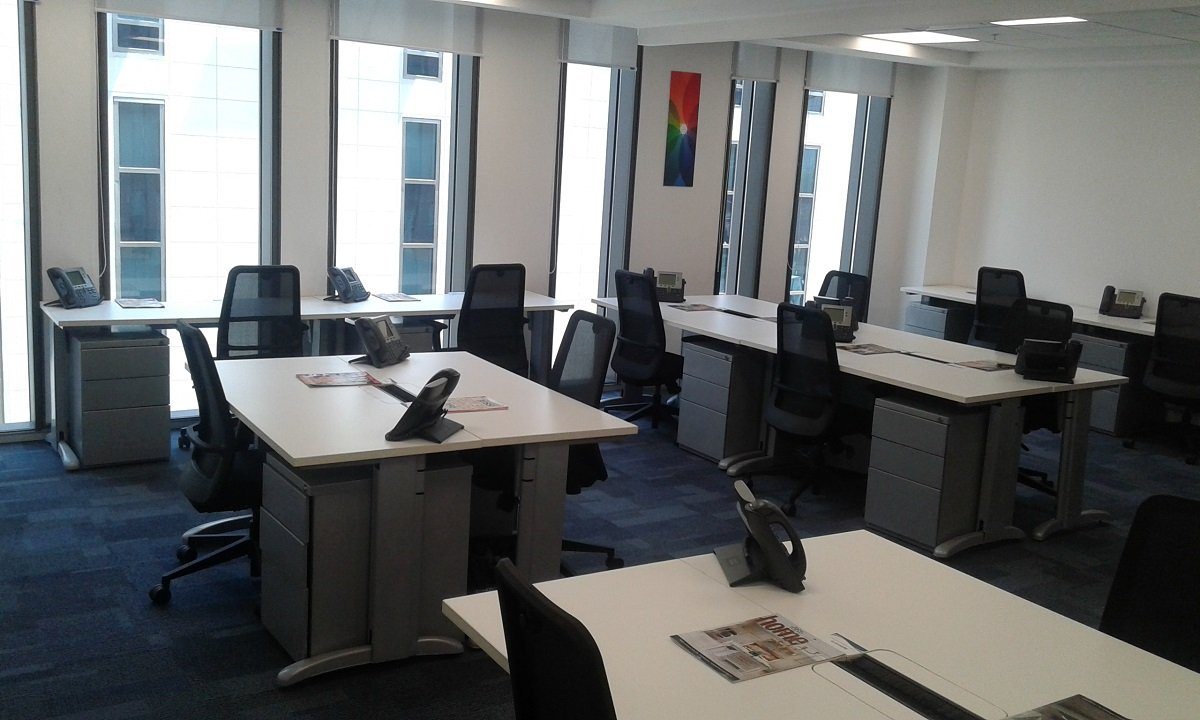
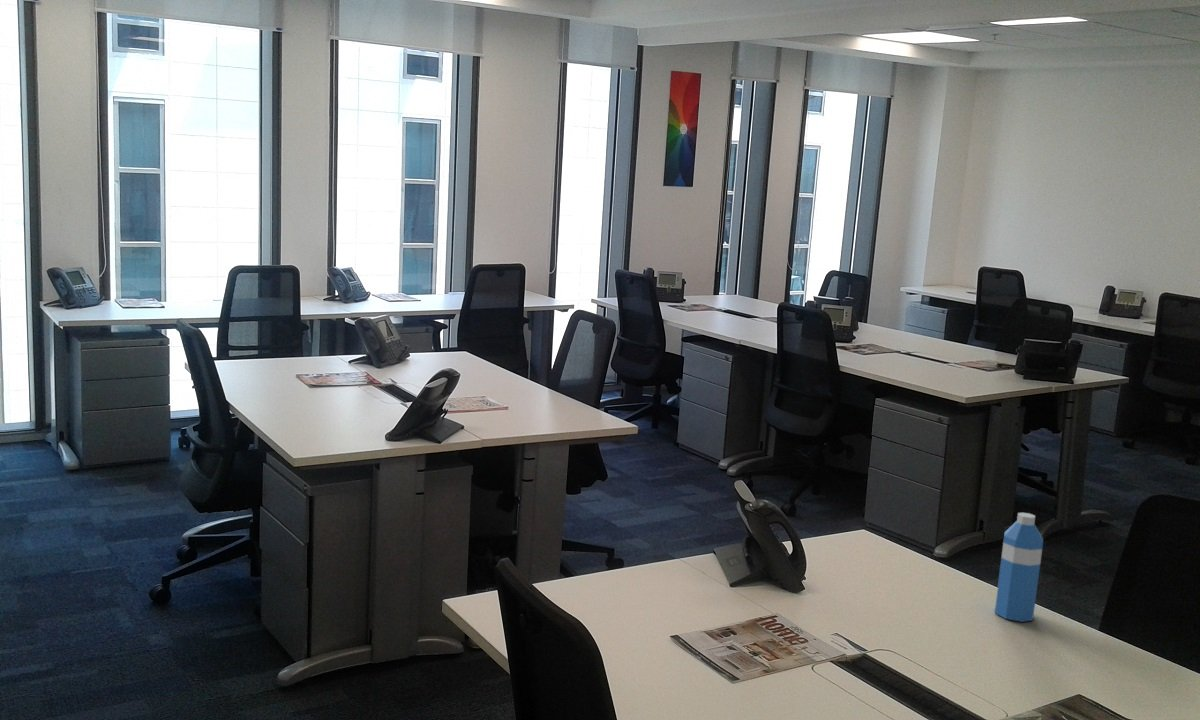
+ water bottle [994,512,1044,623]
